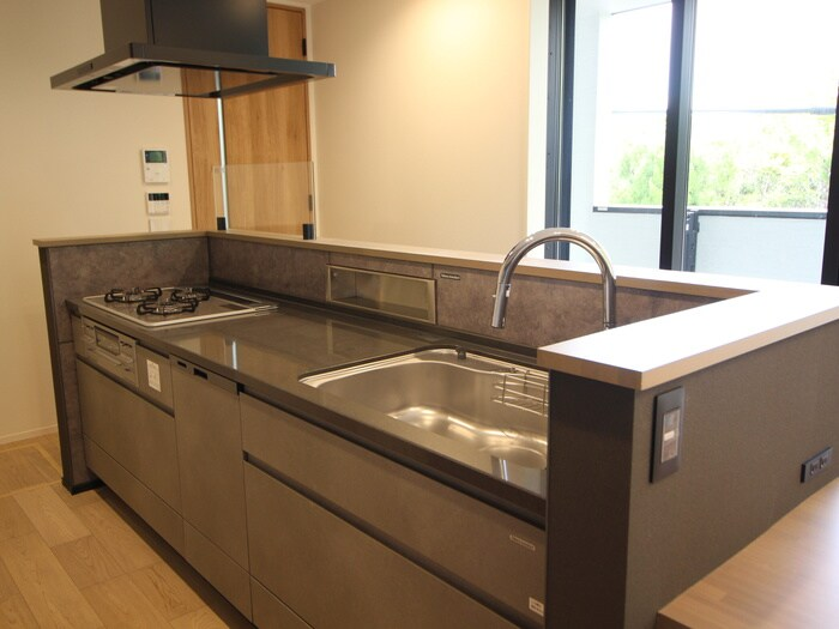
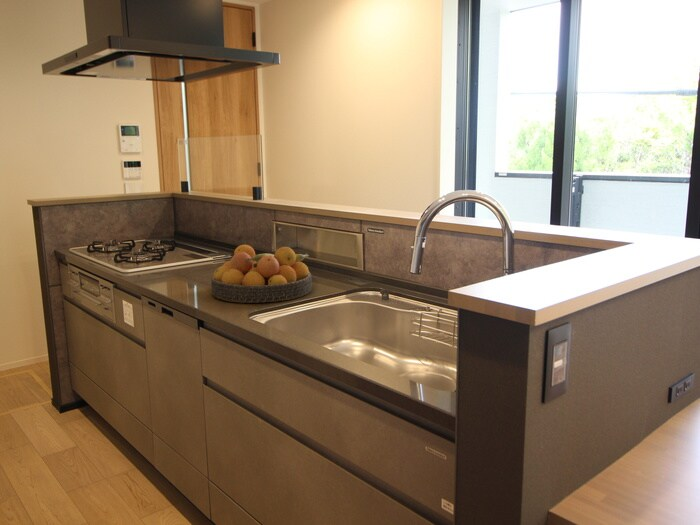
+ fruit bowl [210,244,313,304]
